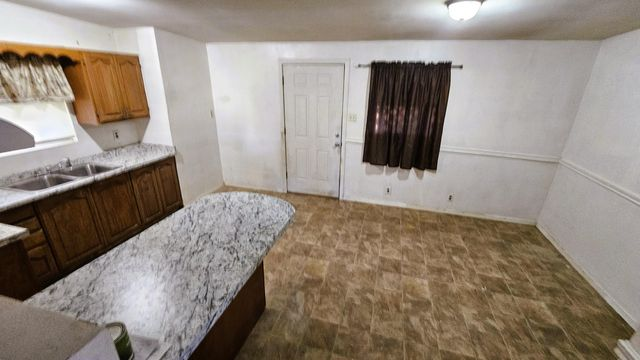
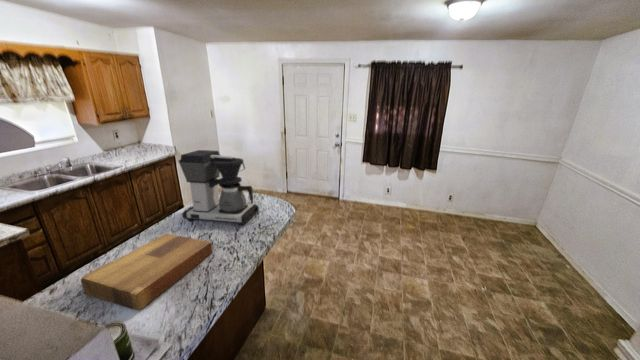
+ cutting board [80,233,213,311]
+ coffee maker [178,149,260,226]
